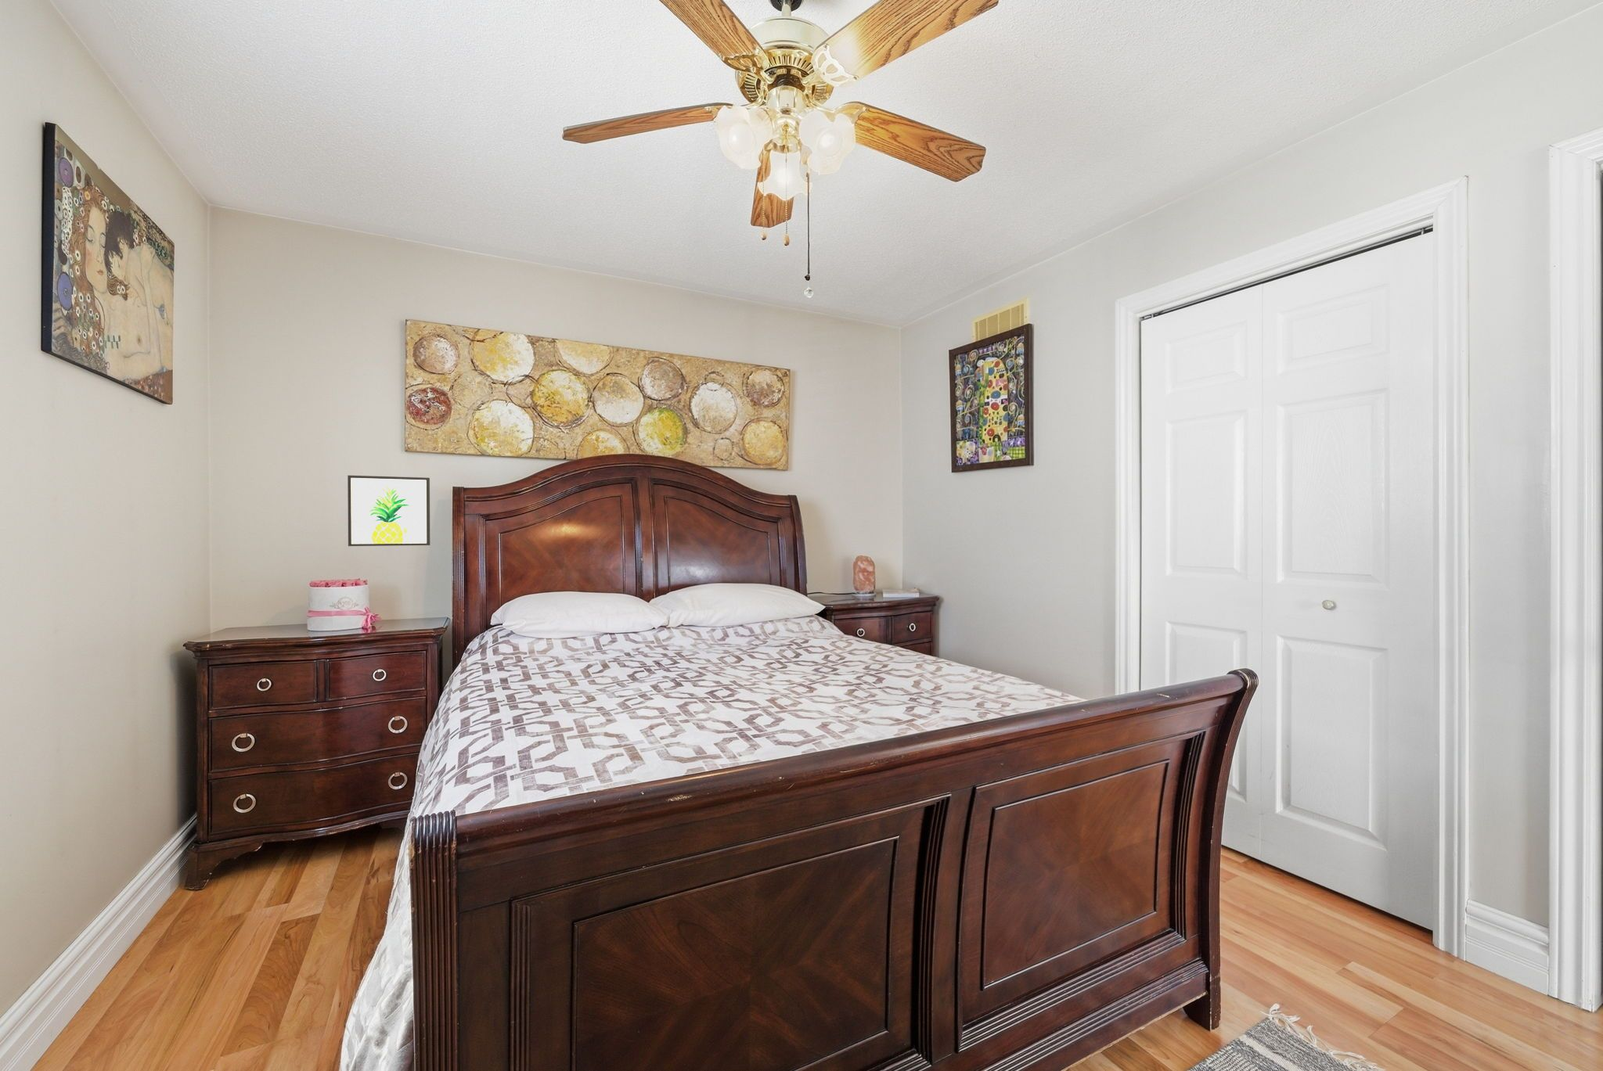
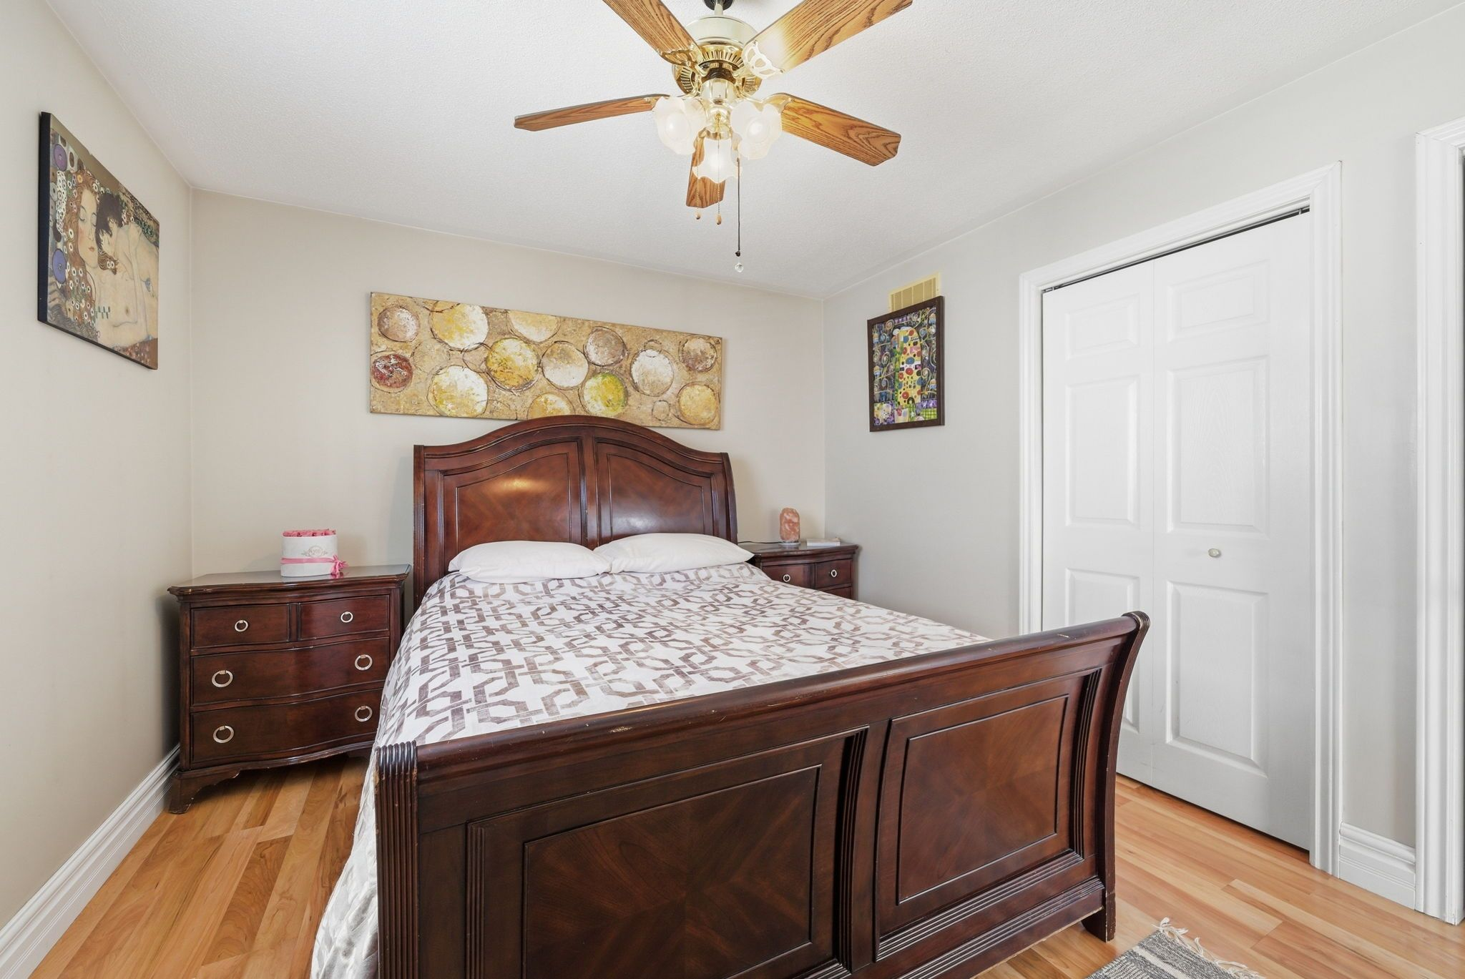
- wall art [347,475,430,546]
